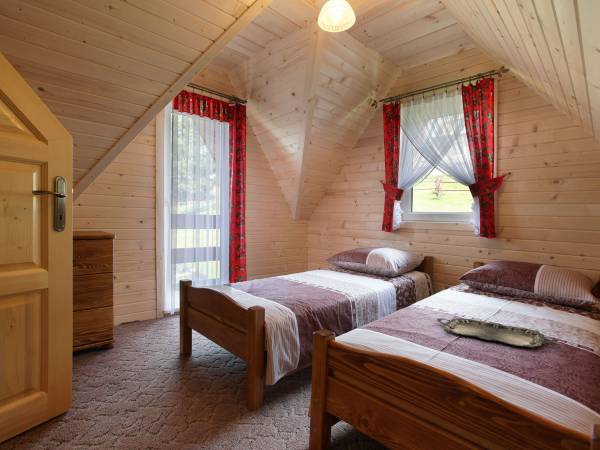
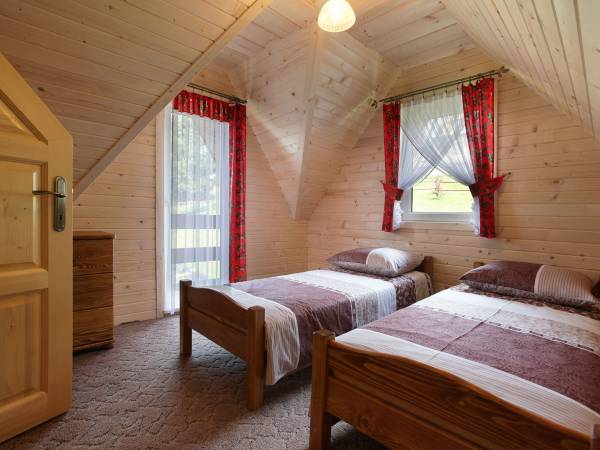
- serving tray [436,317,559,349]
